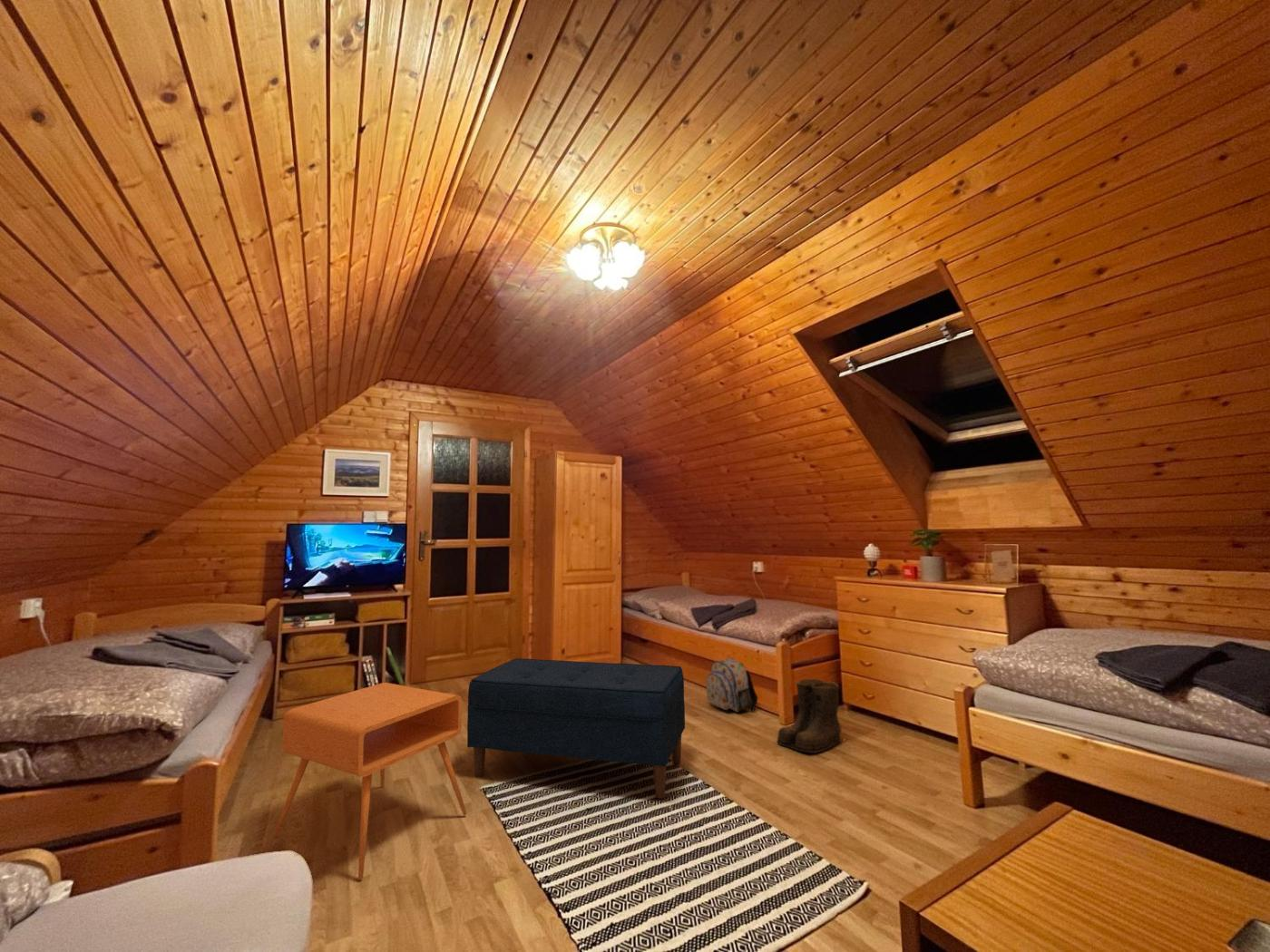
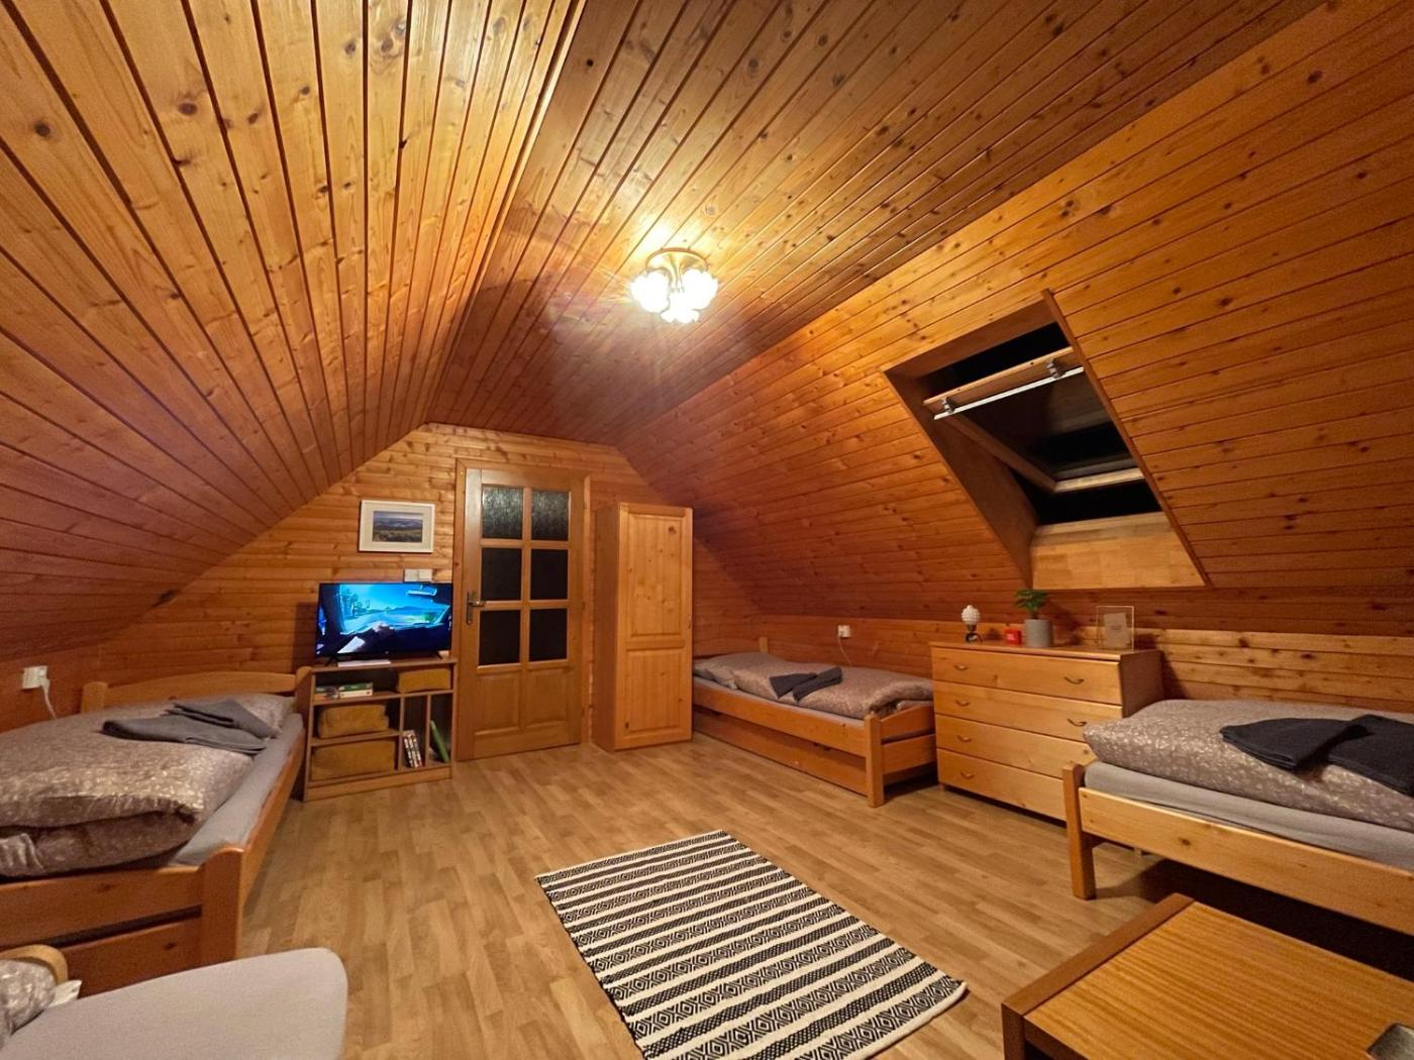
- boots [776,678,843,754]
- bench [466,657,686,800]
- backpack [705,656,758,714]
- side table [272,682,467,880]
